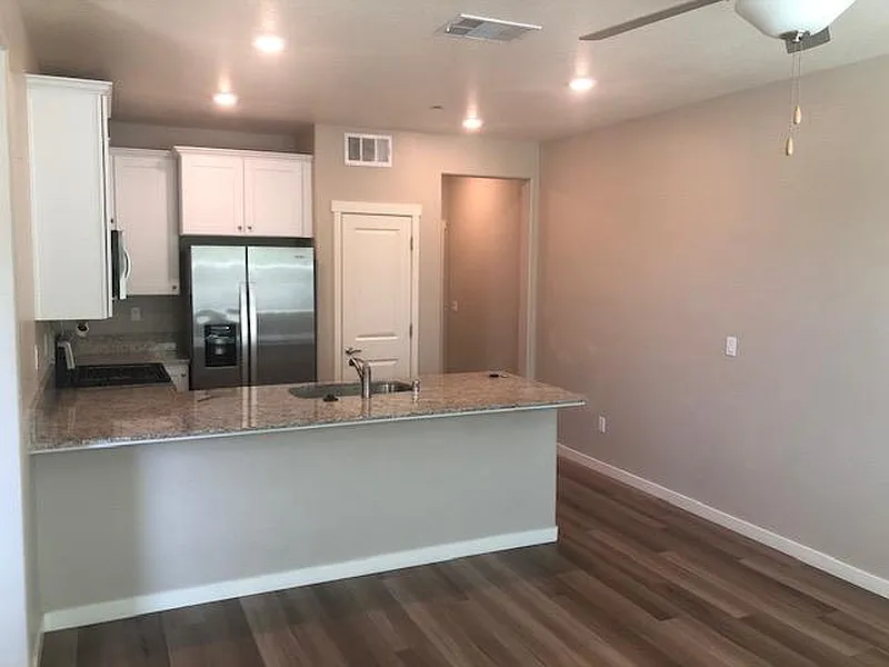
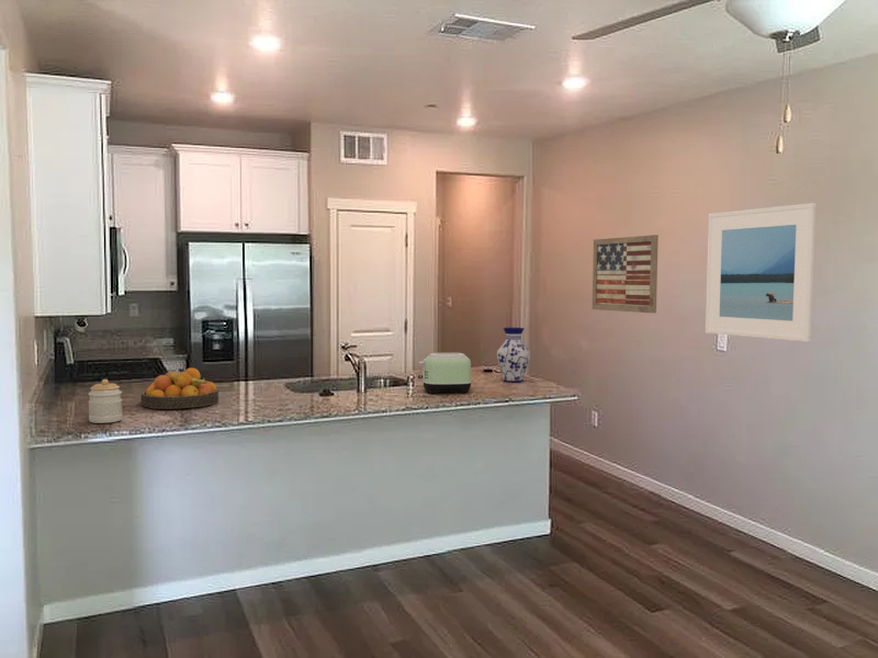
+ vase [496,327,531,383]
+ fruit bowl [139,367,219,410]
+ toaster [417,352,473,395]
+ wall art [592,234,660,315]
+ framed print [705,202,818,343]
+ jar [88,378,123,424]
